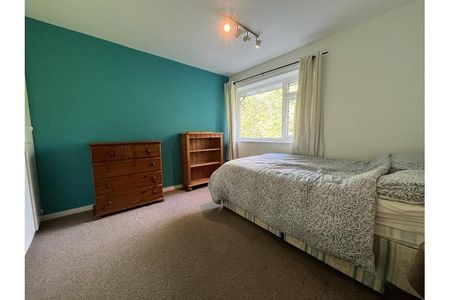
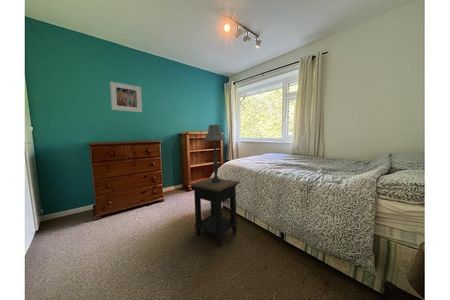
+ table lamp [203,124,227,183]
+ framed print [109,81,143,113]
+ side table [188,177,241,247]
